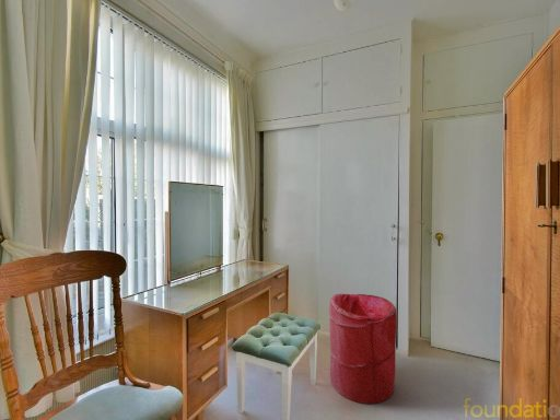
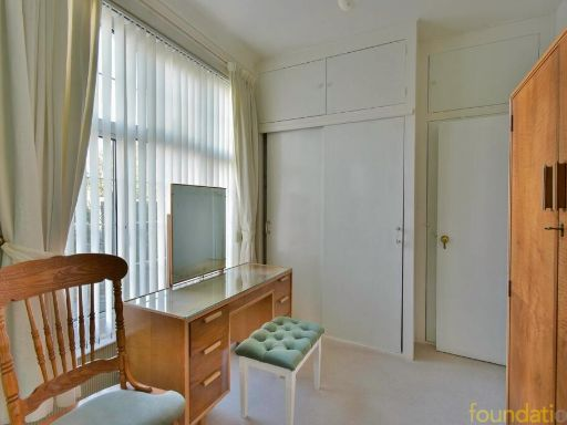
- laundry hamper [328,293,398,405]
